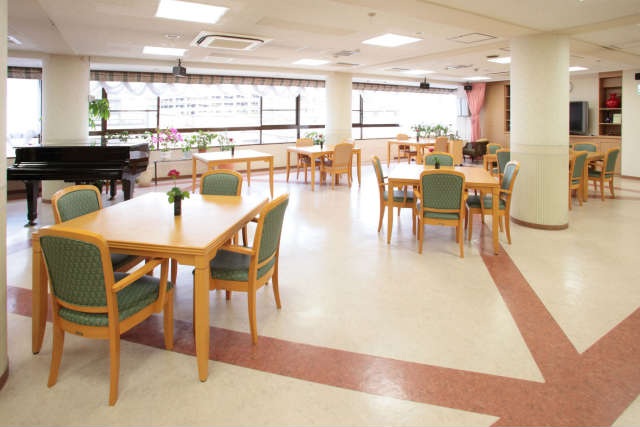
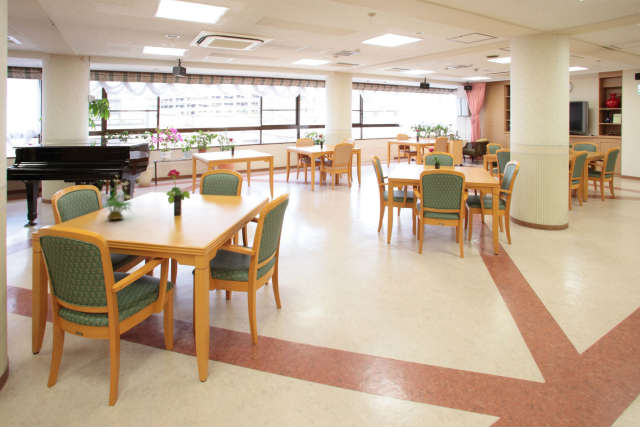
+ potted plant [97,174,135,221]
